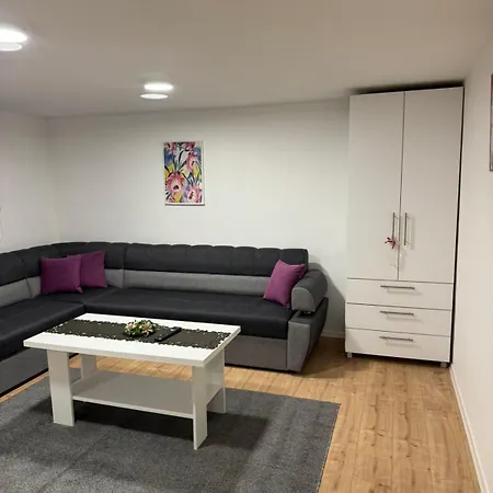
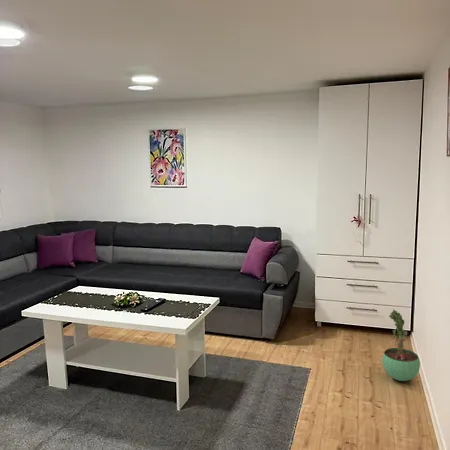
+ potted plant [381,308,421,382]
